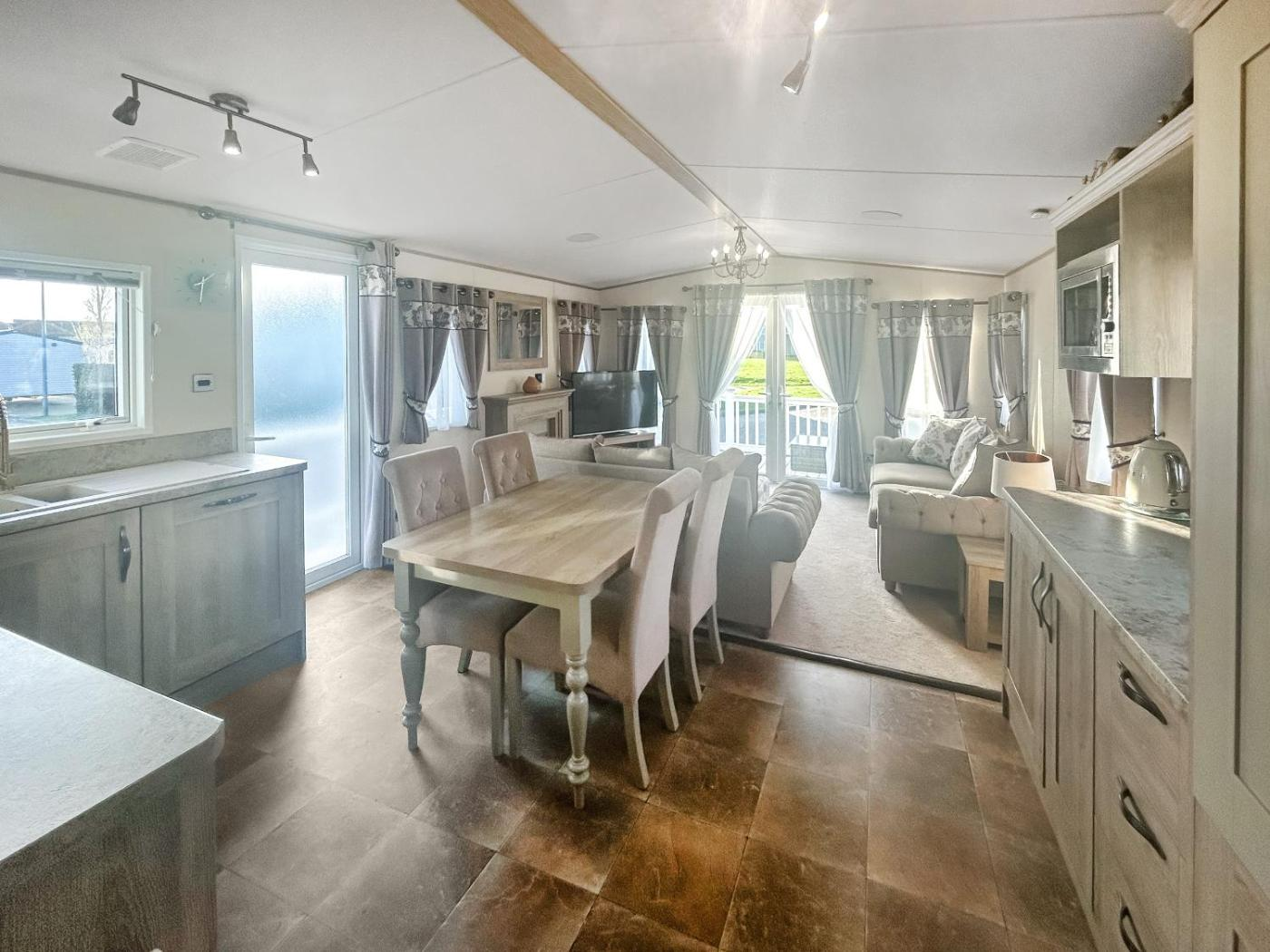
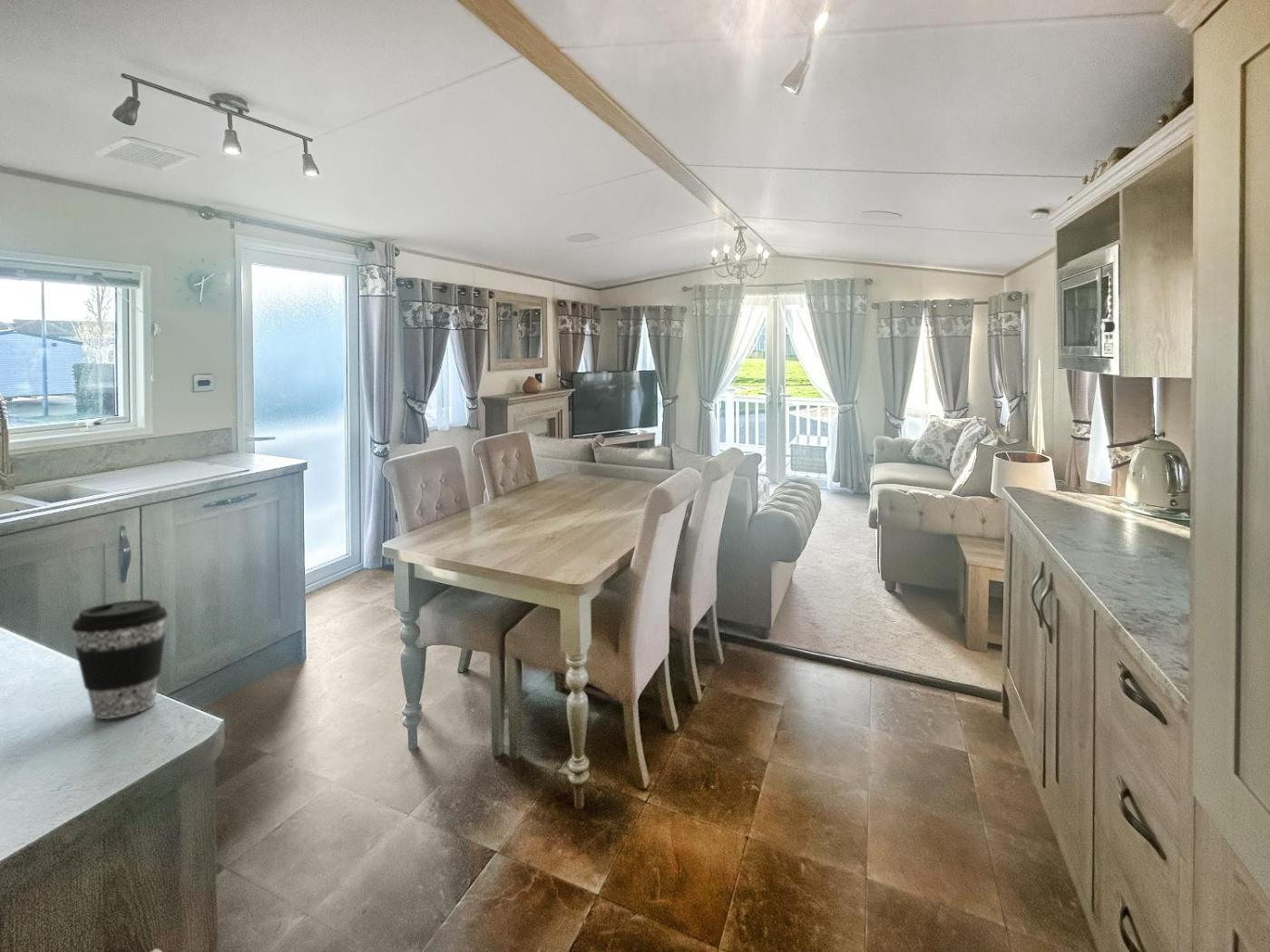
+ coffee cup [71,598,169,720]
